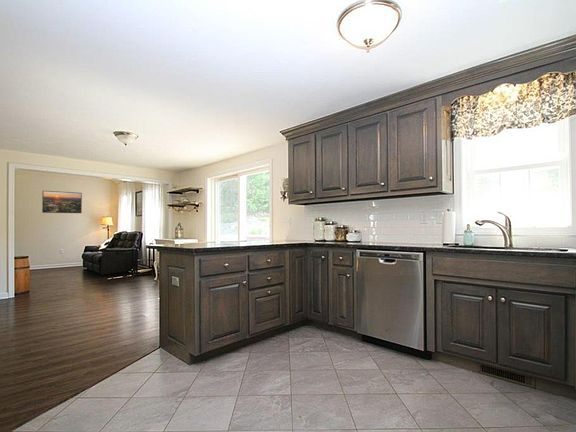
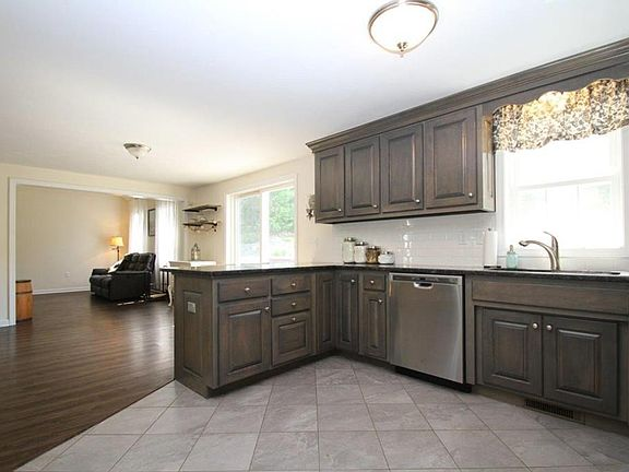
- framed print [41,190,83,214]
